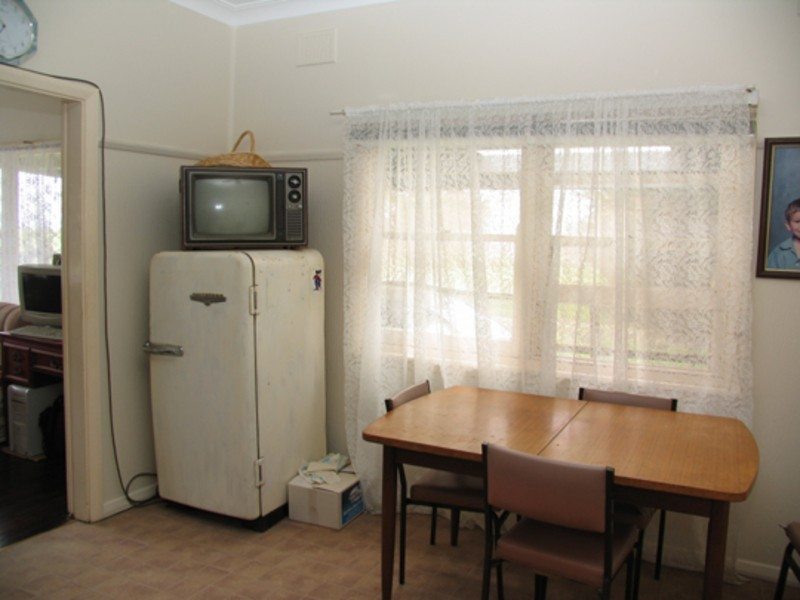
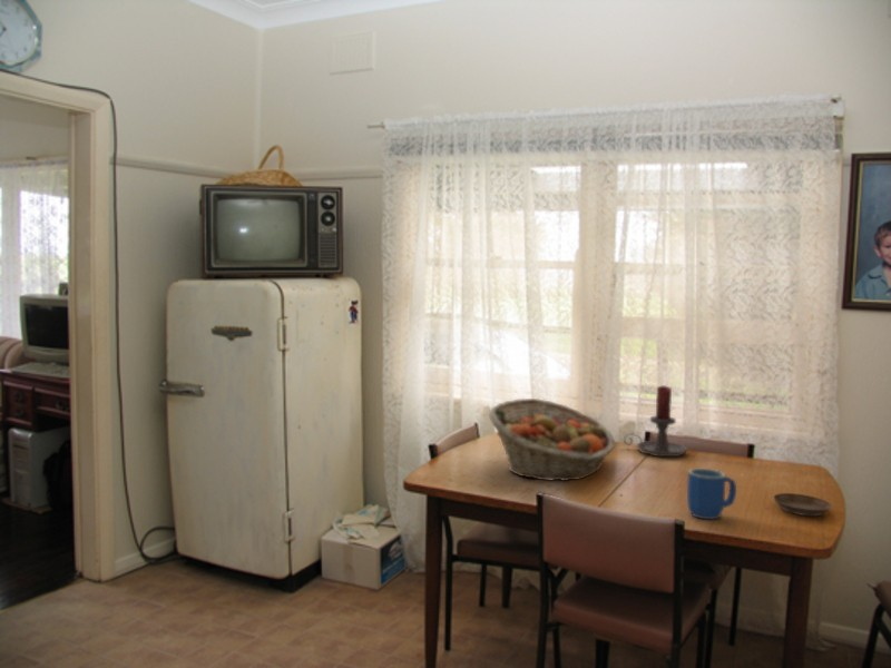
+ mug [686,468,737,520]
+ saucer [772,492,833,517]
+ fruit basket [488,397,617,481]
+ candle holder [623,384,688,458]
